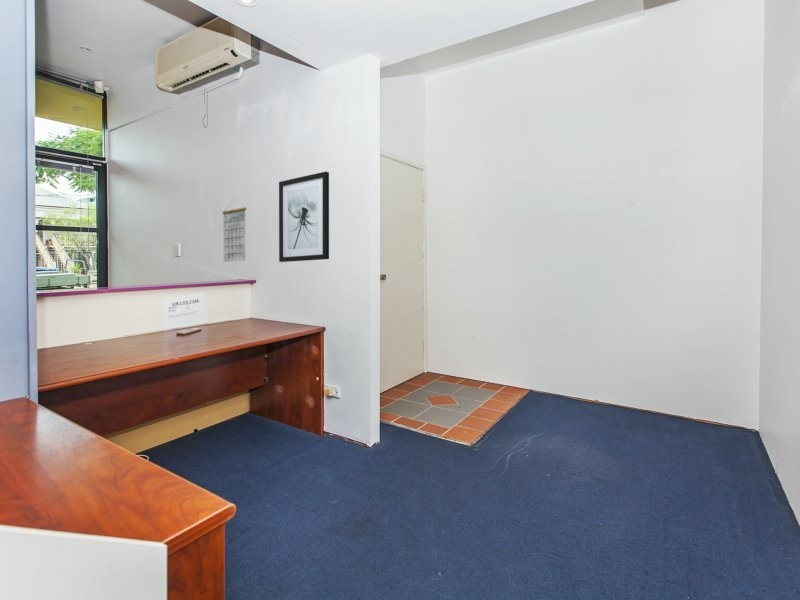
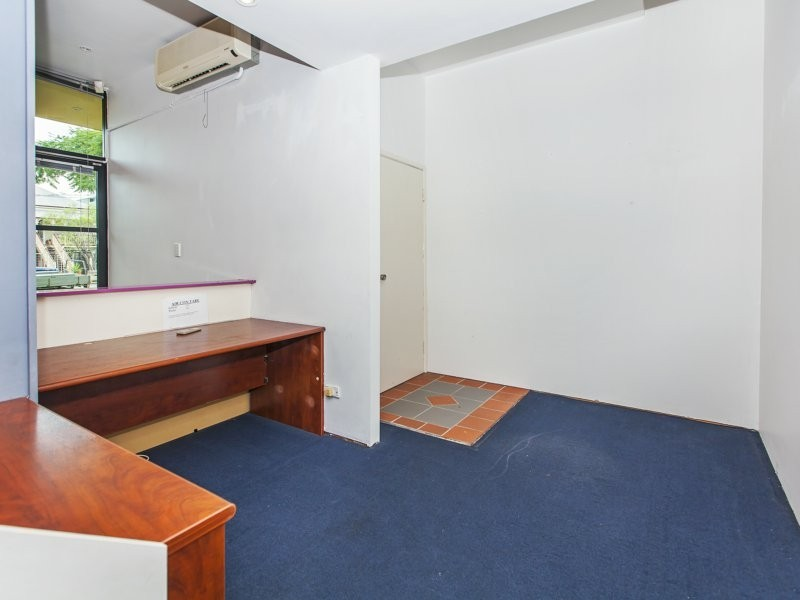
- calendar [221,196,247,263]
- wall art [278,171,330,263]
